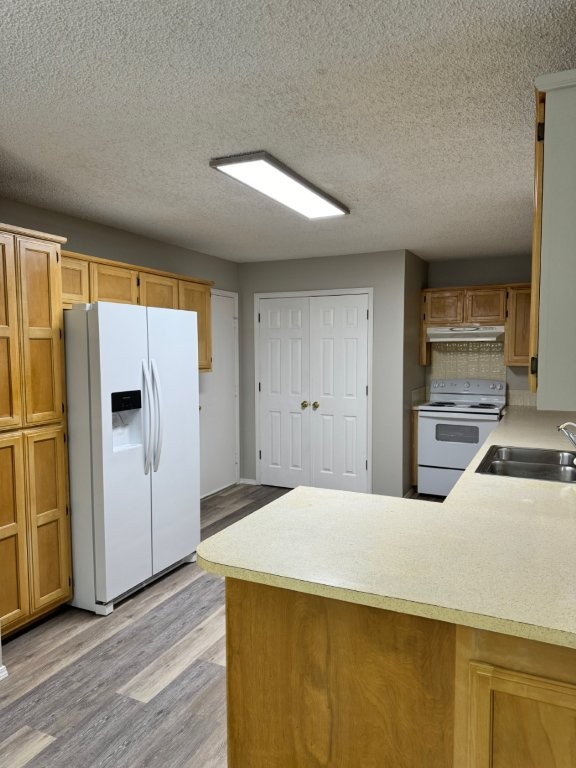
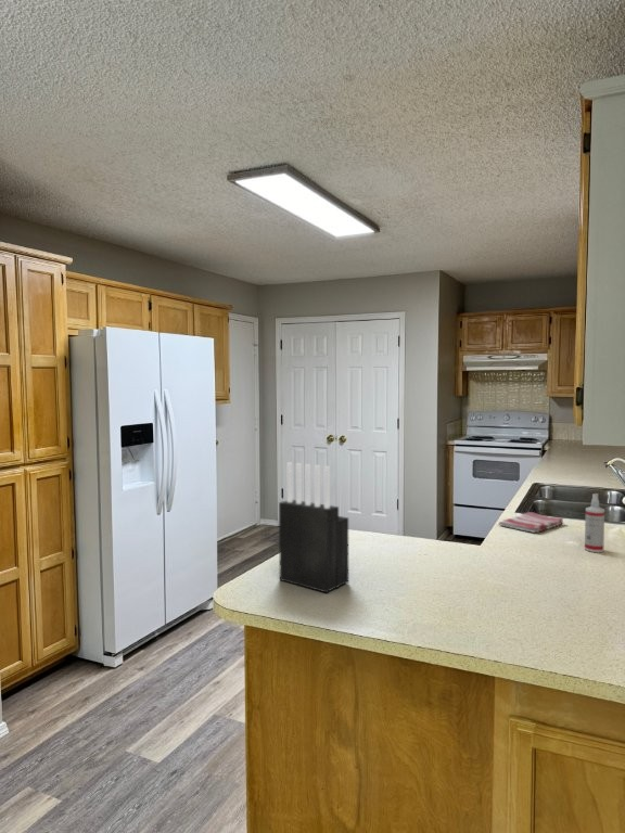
+ knife block [278,461,349,594]
+ dish towel [498,511,564,534]
+ spray bottle [584,492,605,553]
